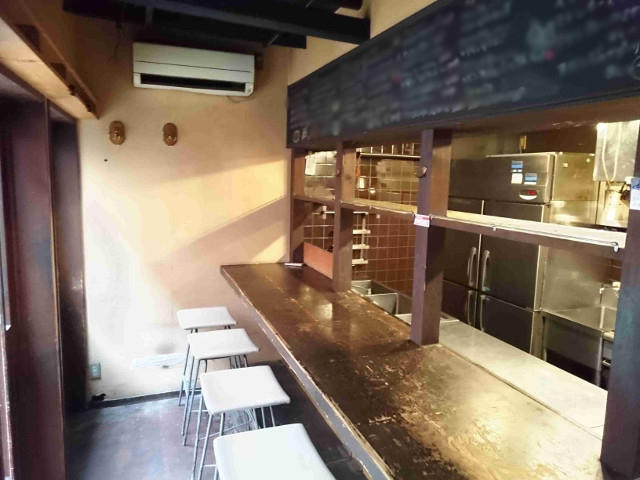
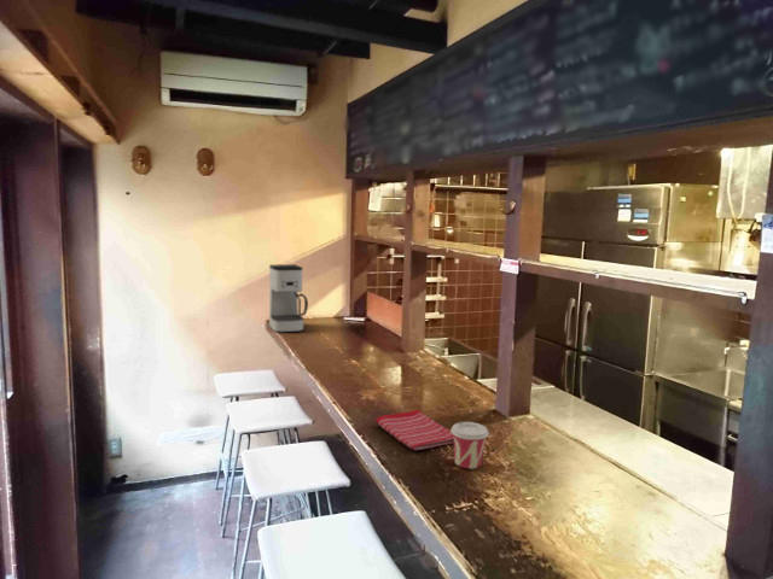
+ dish towel [374,408,454,451]
+ cup [449,421,489,469]
+ coffee maker [268,263,309,334]
